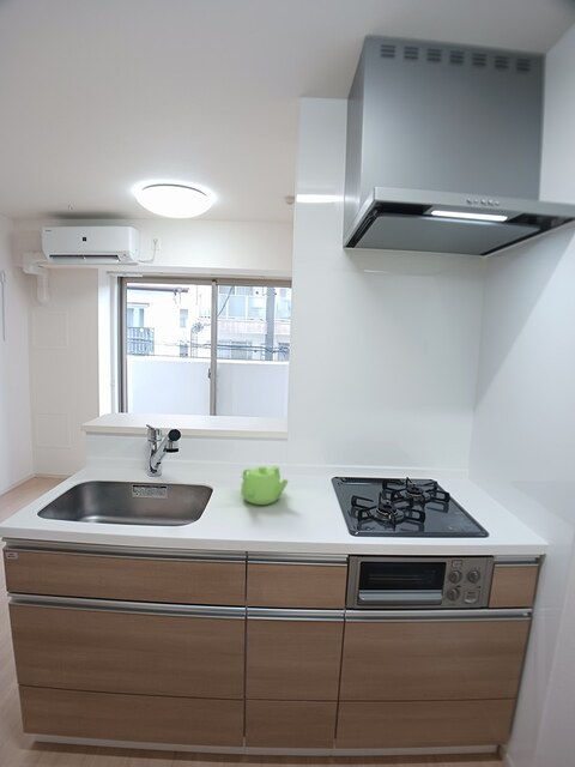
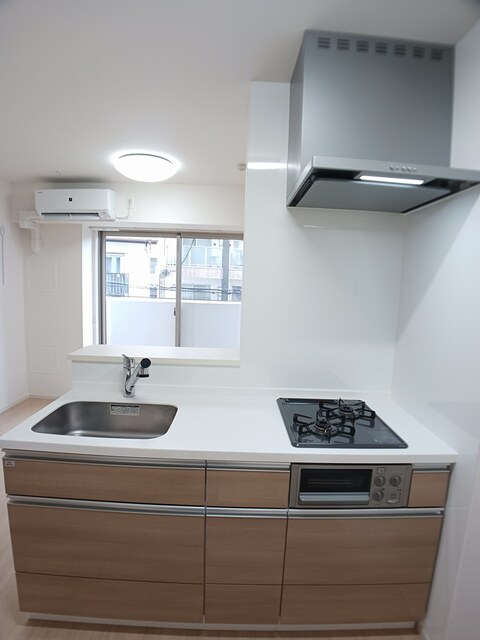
- teapot [240,465,290,506]
